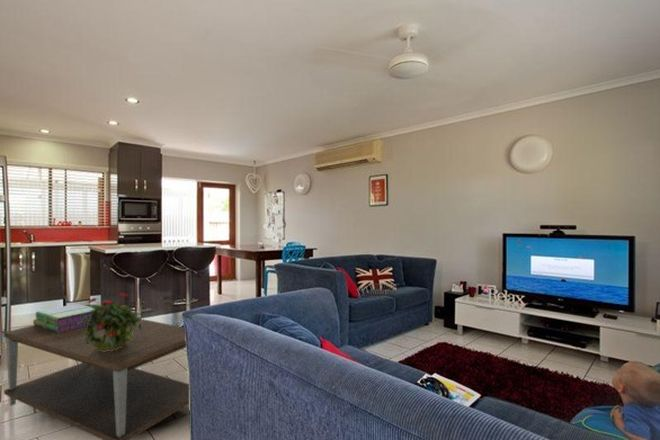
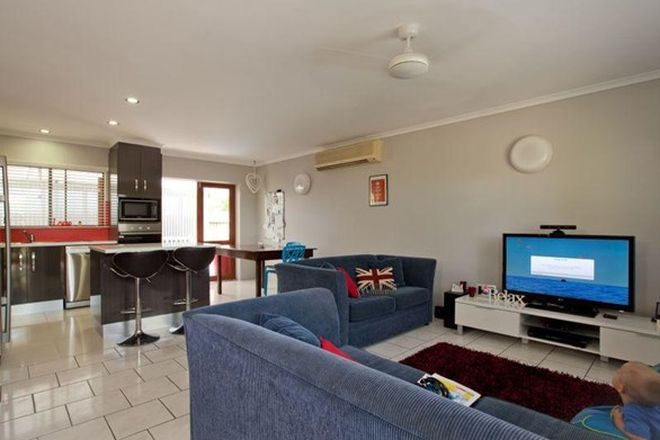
- stack of books [32,303,95,333]
- coffee table [3,313,190,440]
- potted plant [77,292,144,352]
